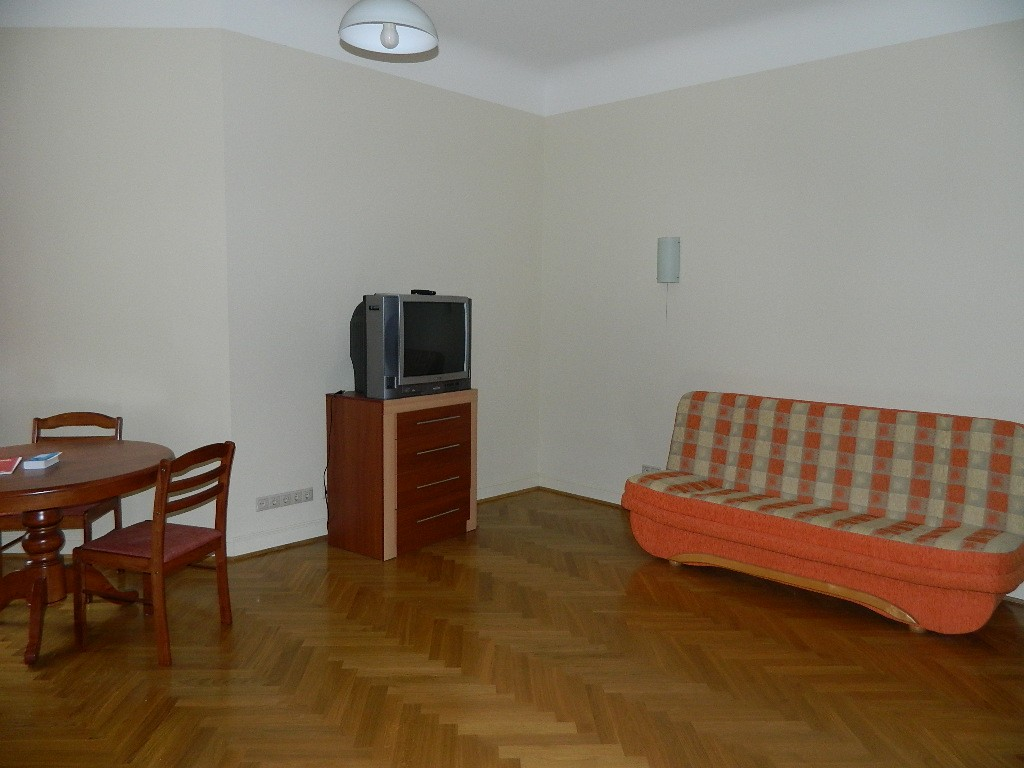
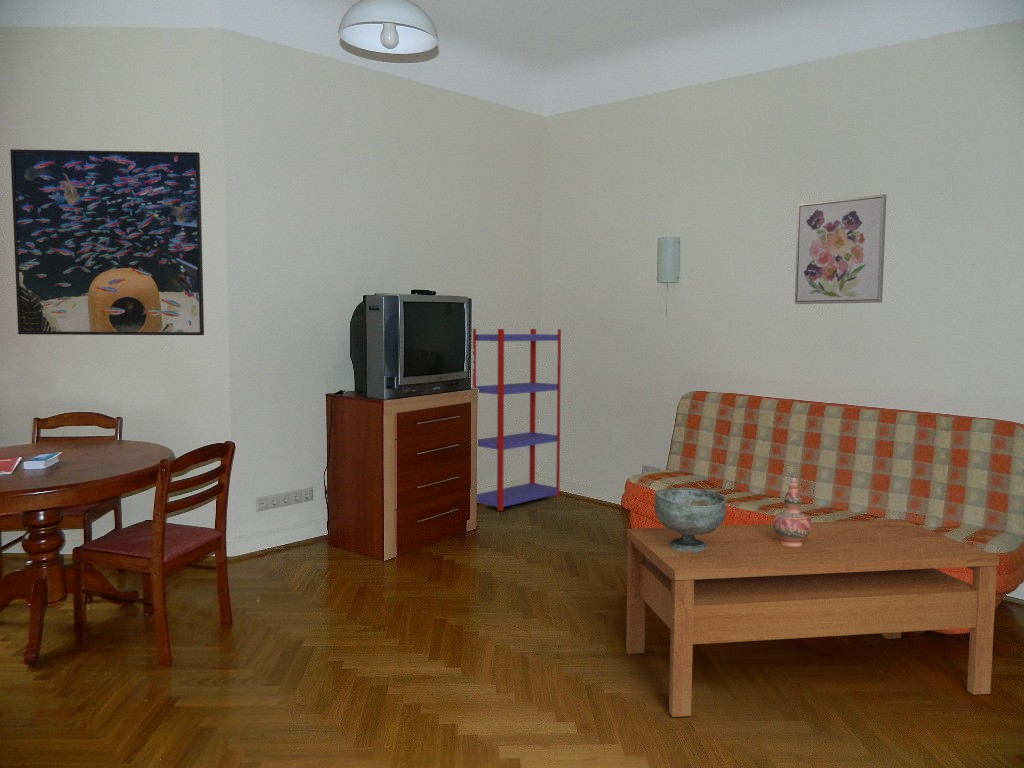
+ coffee table [625,518,1000,718]
+ shelving unit [472,328,562,512]
+ decorative bowl [653,487,727,552]
+ wall art [794,193,887,305]
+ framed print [9,148,205,336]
+ decorative vase [772,476,812,546]
